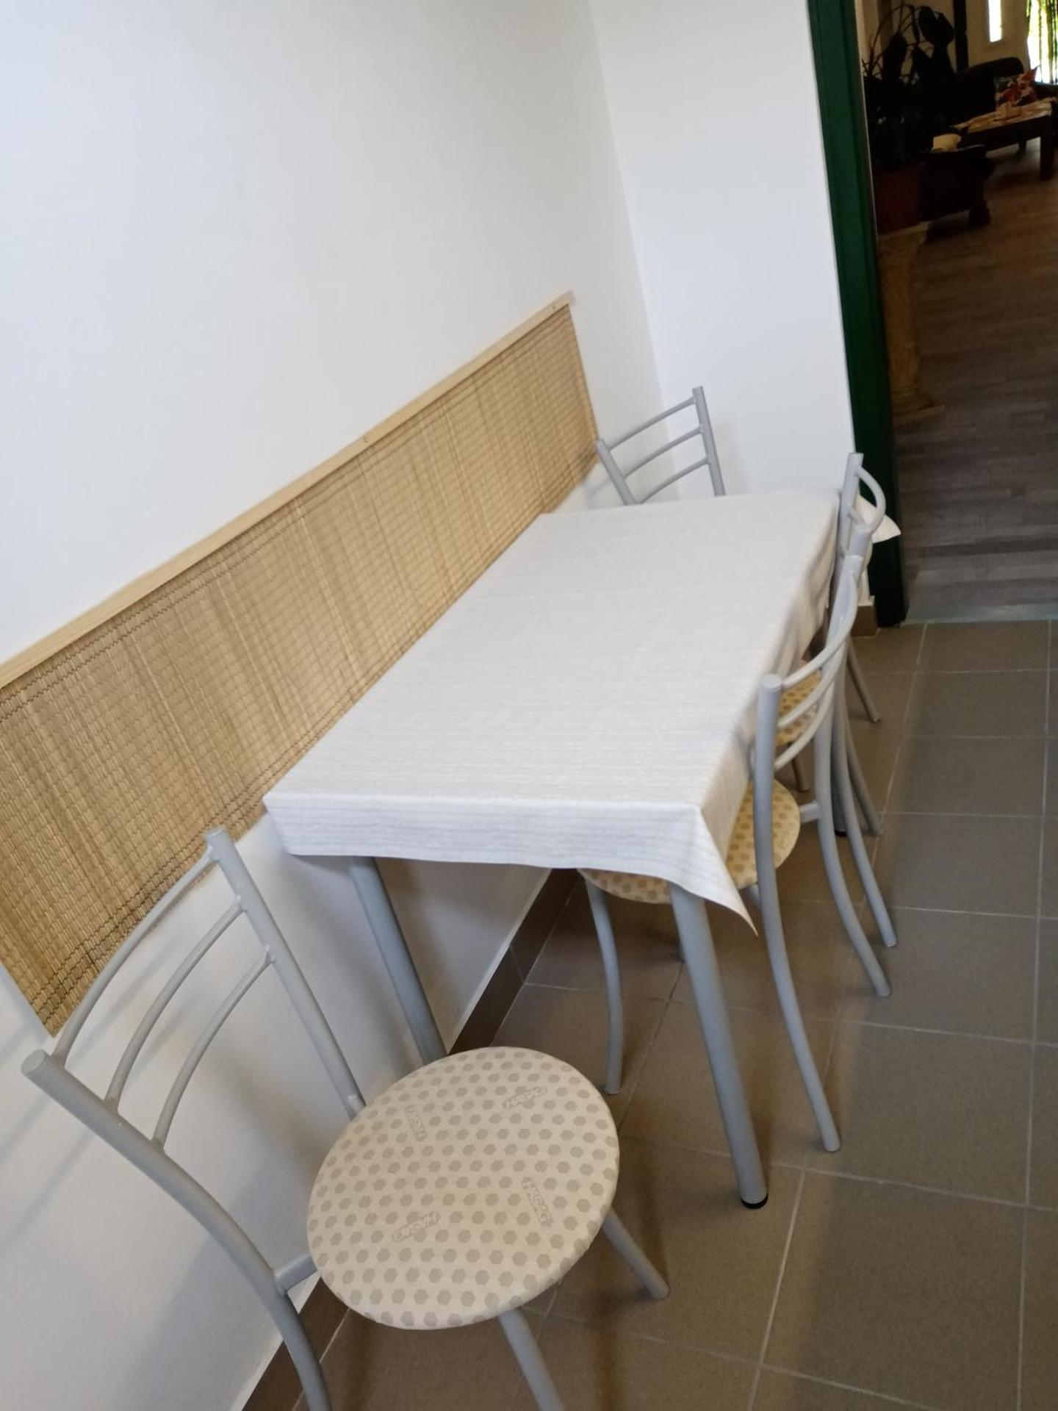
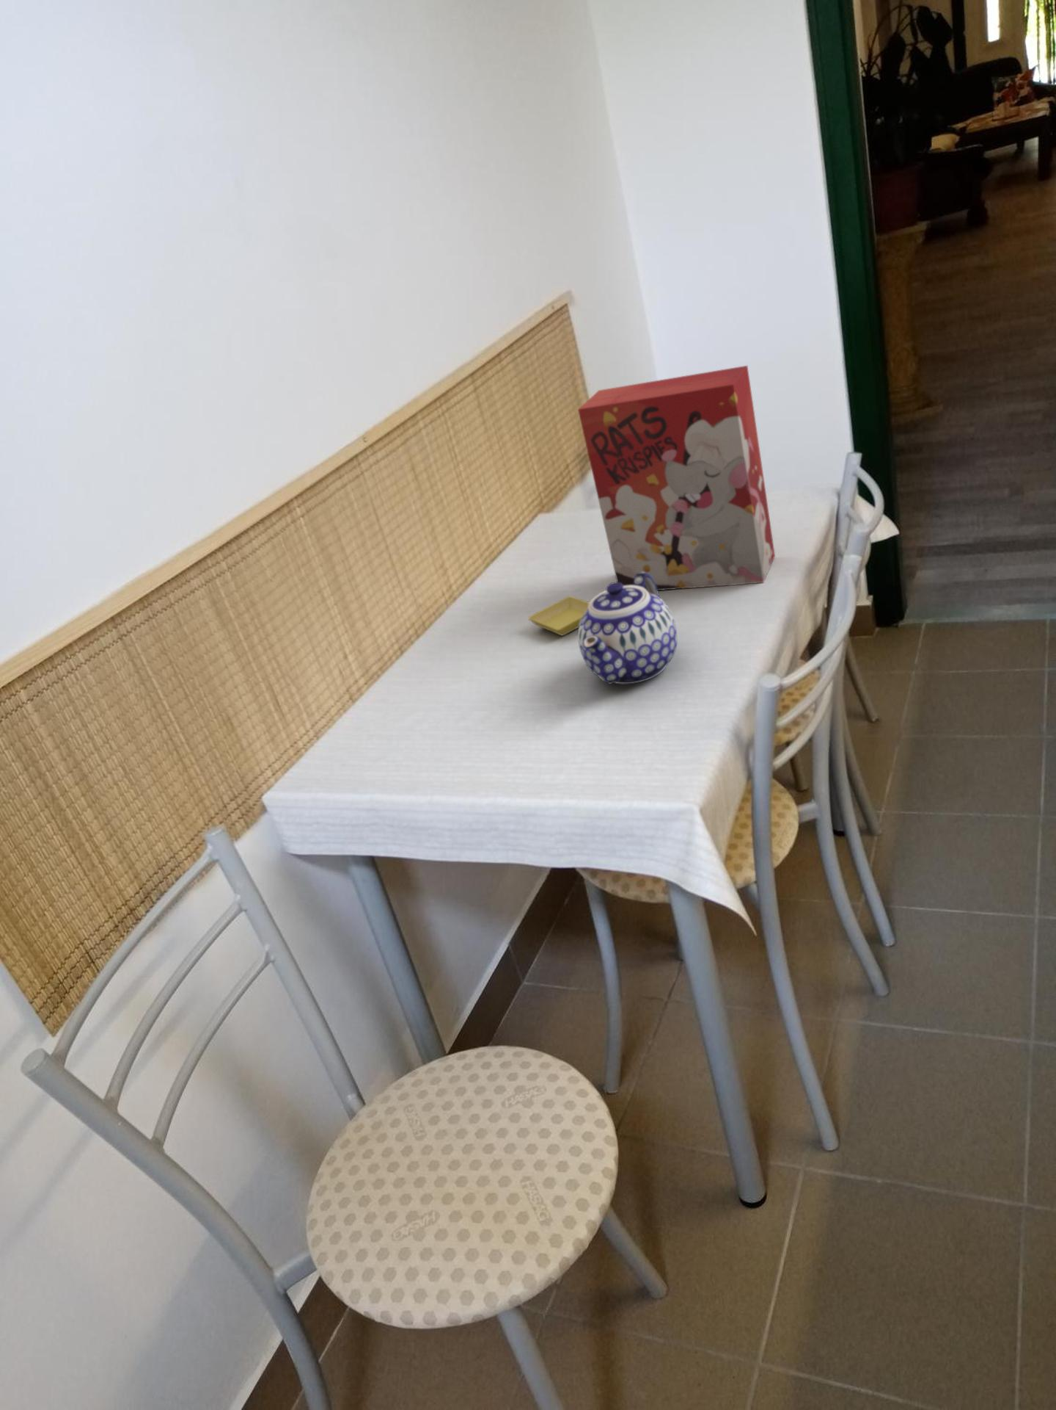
+ saucer [527,595,590,636]
+ teapot [577,572,678,685]
+ cereal box [577,365,775,591]
